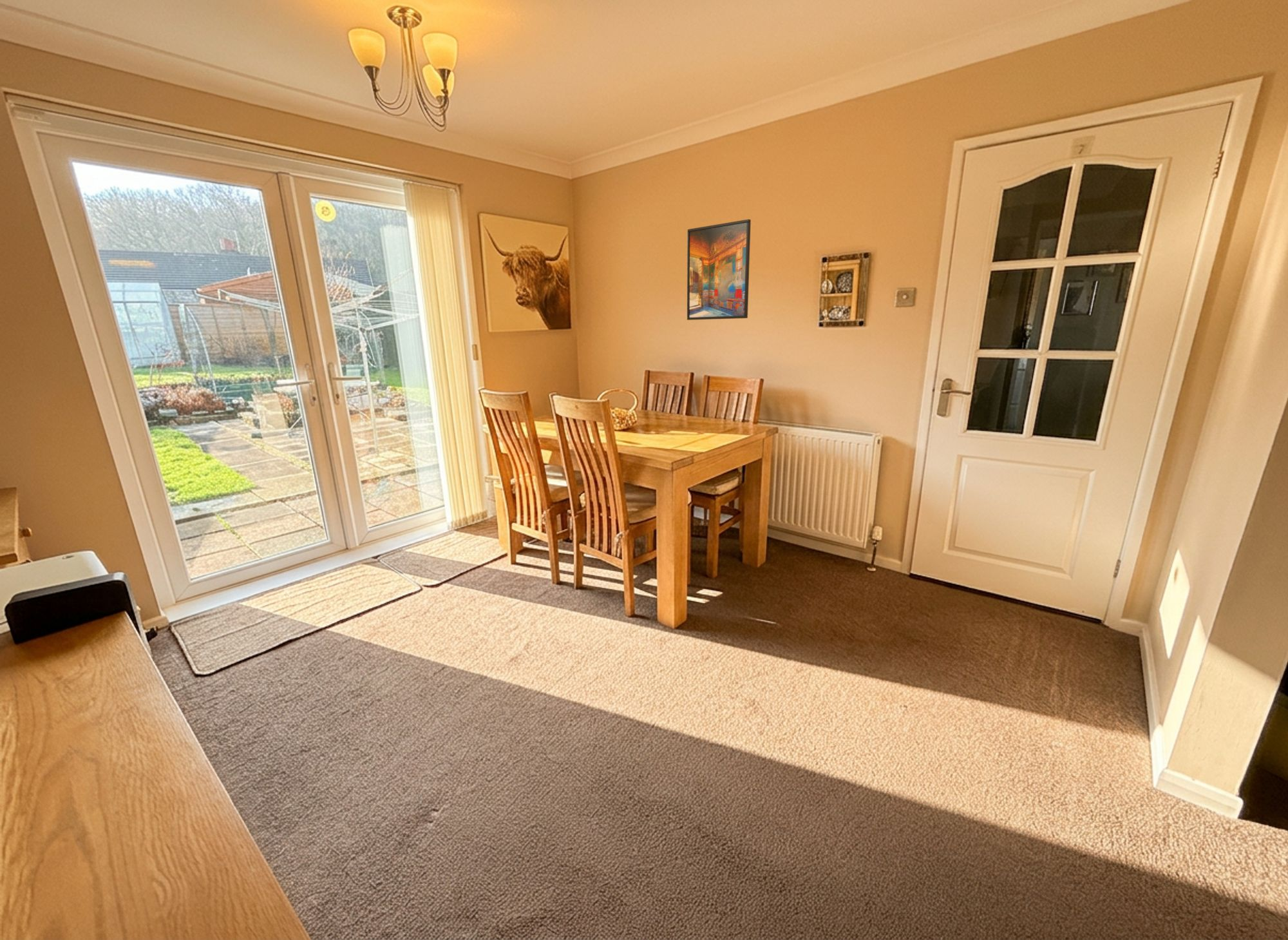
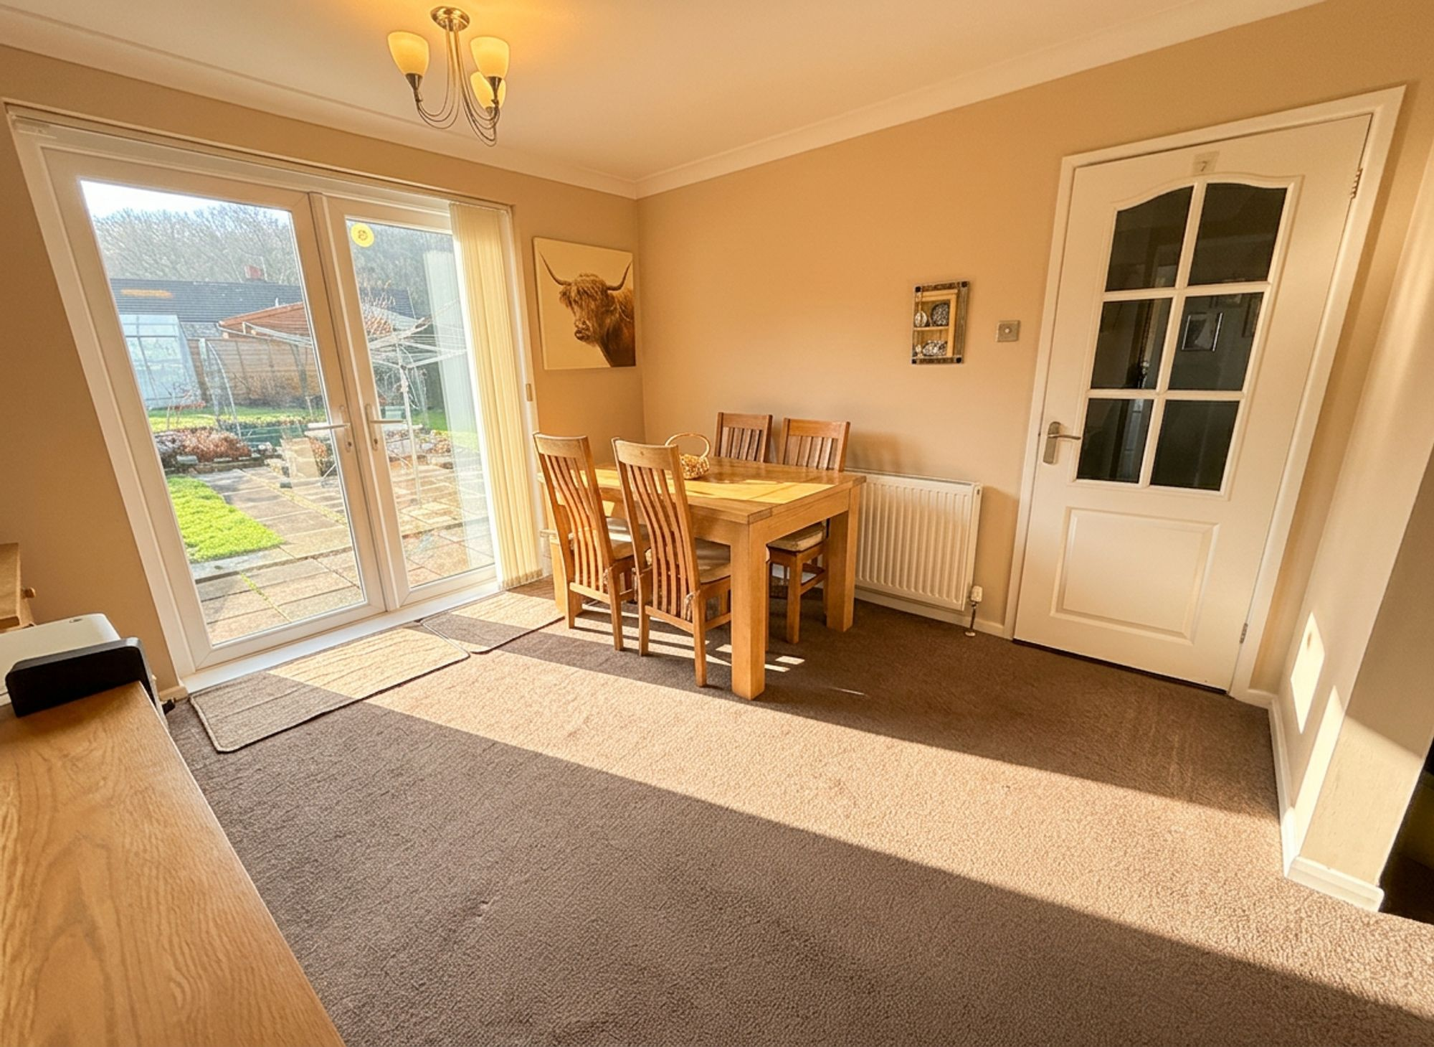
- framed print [687,218,752,321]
